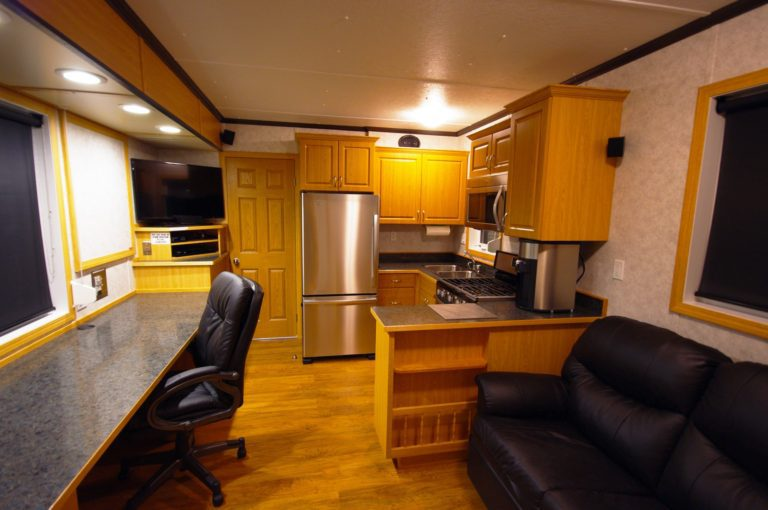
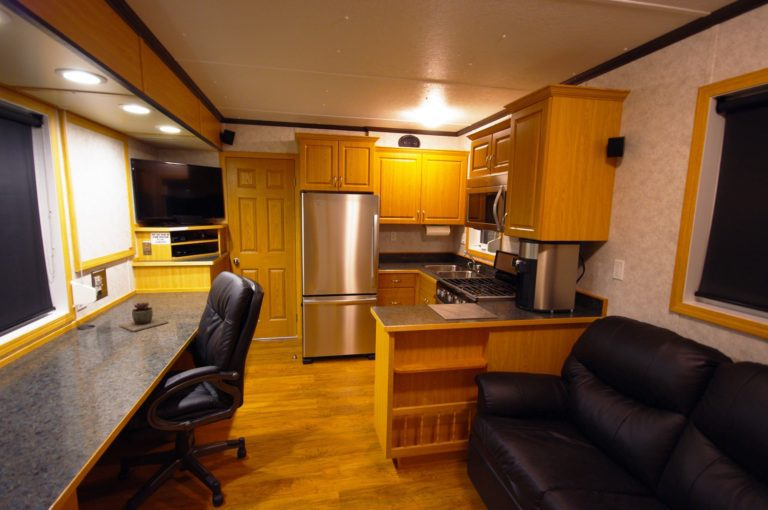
+ succulent plant [118,302,170,333]
